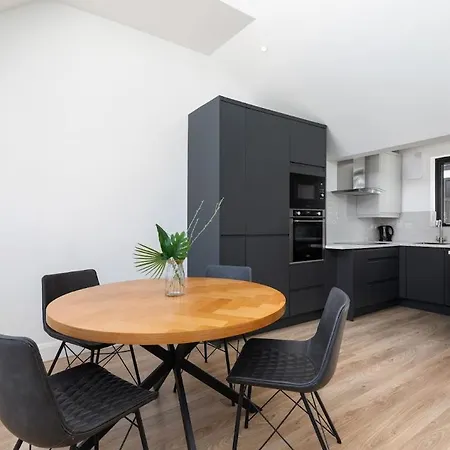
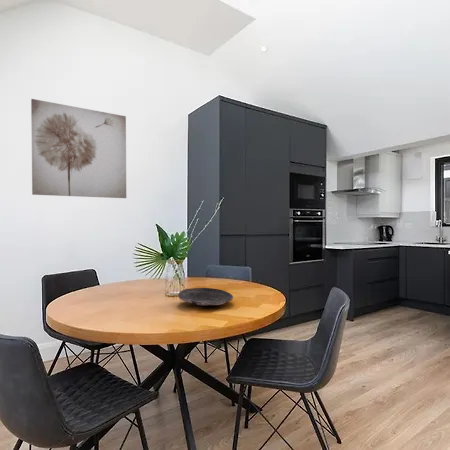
+ bowl [177,287,234,307]
+ wall art [30,98,127,199]
